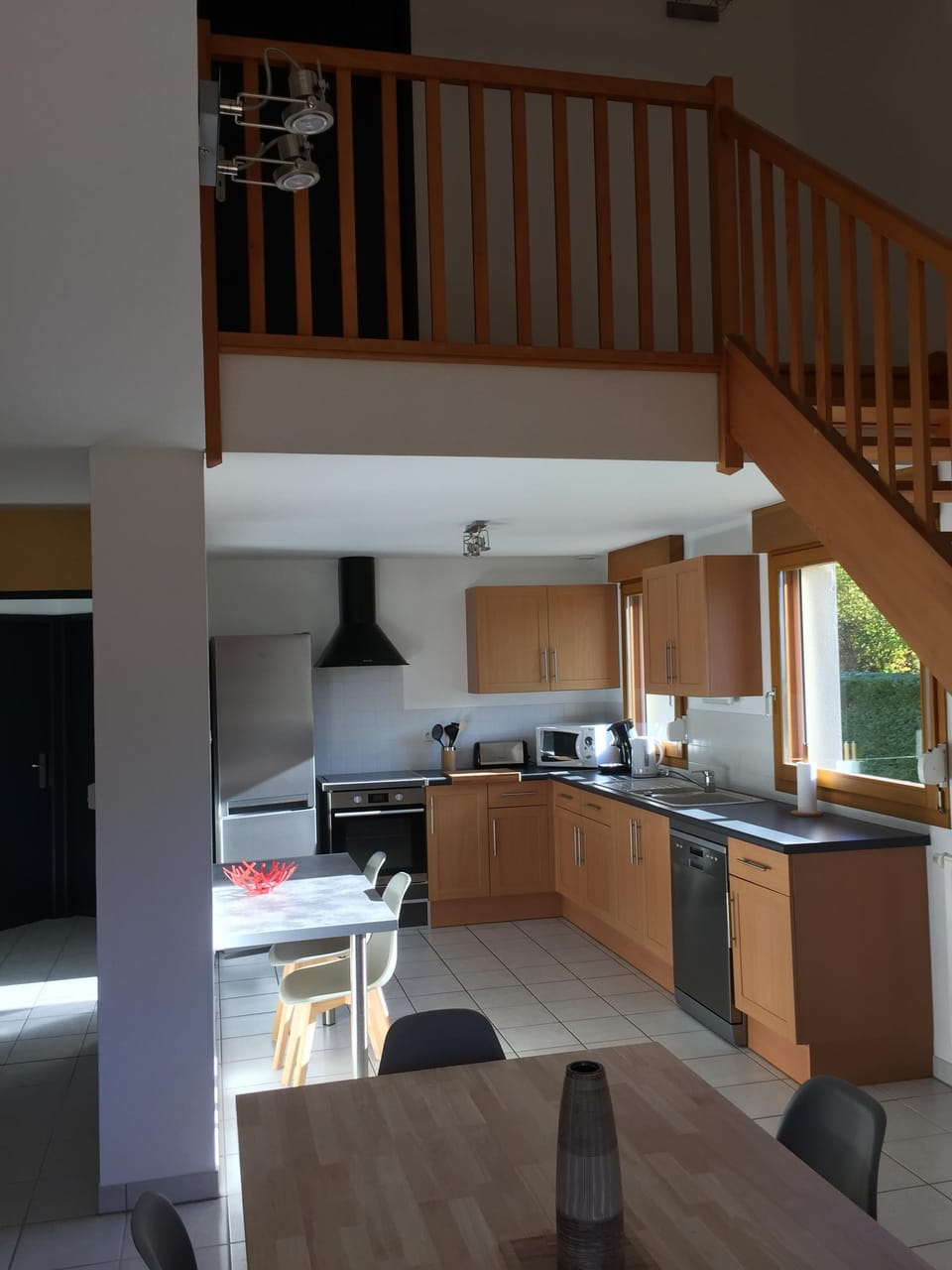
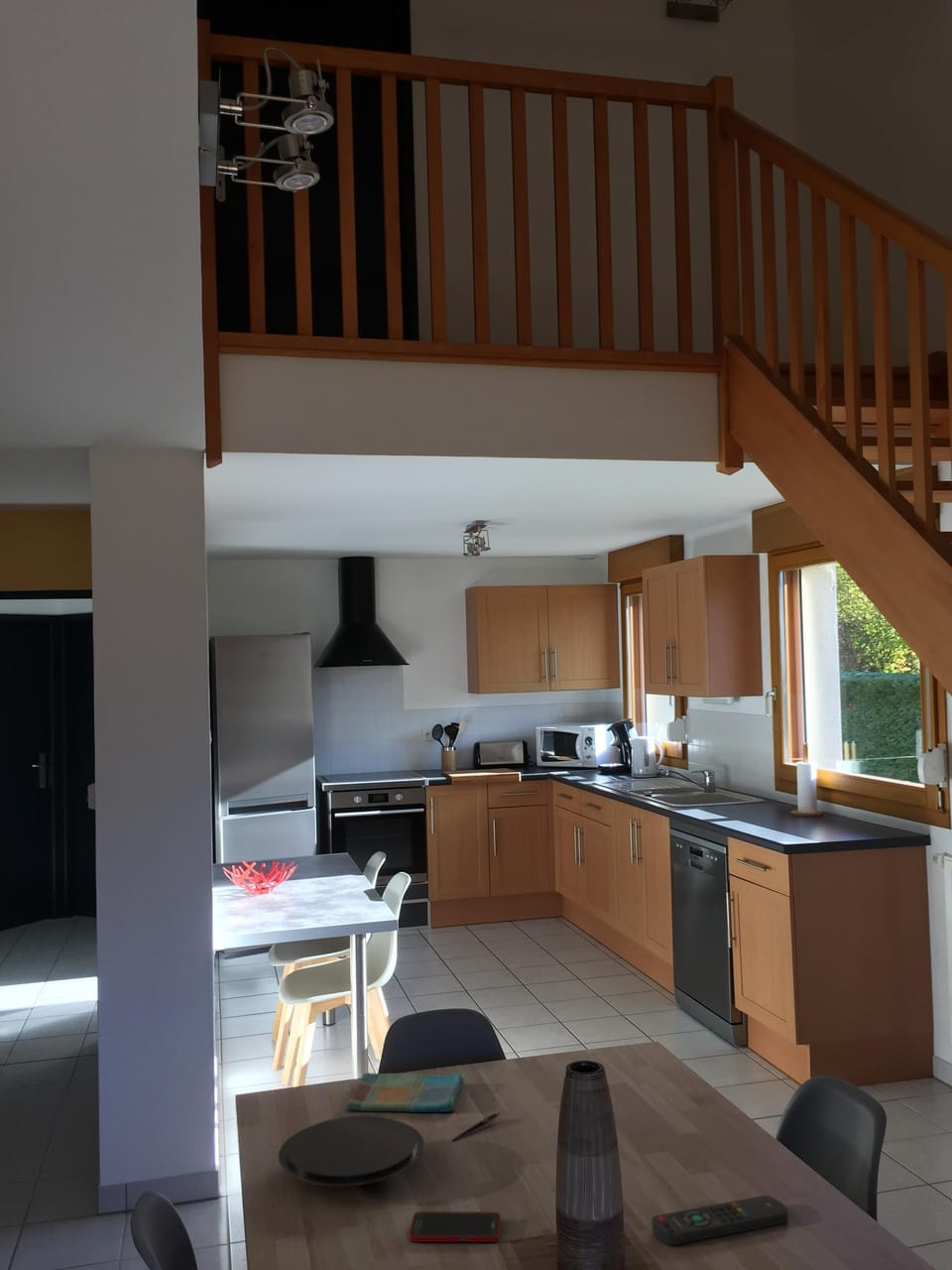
+ plate [278,1115,425,1188]
+ remote control [651,1195,789,1246]
+ pen [451,1111,501,1142]
+ cell phone [409,1210,502,1243]
+ dish towel [345,1072,465,1113]
